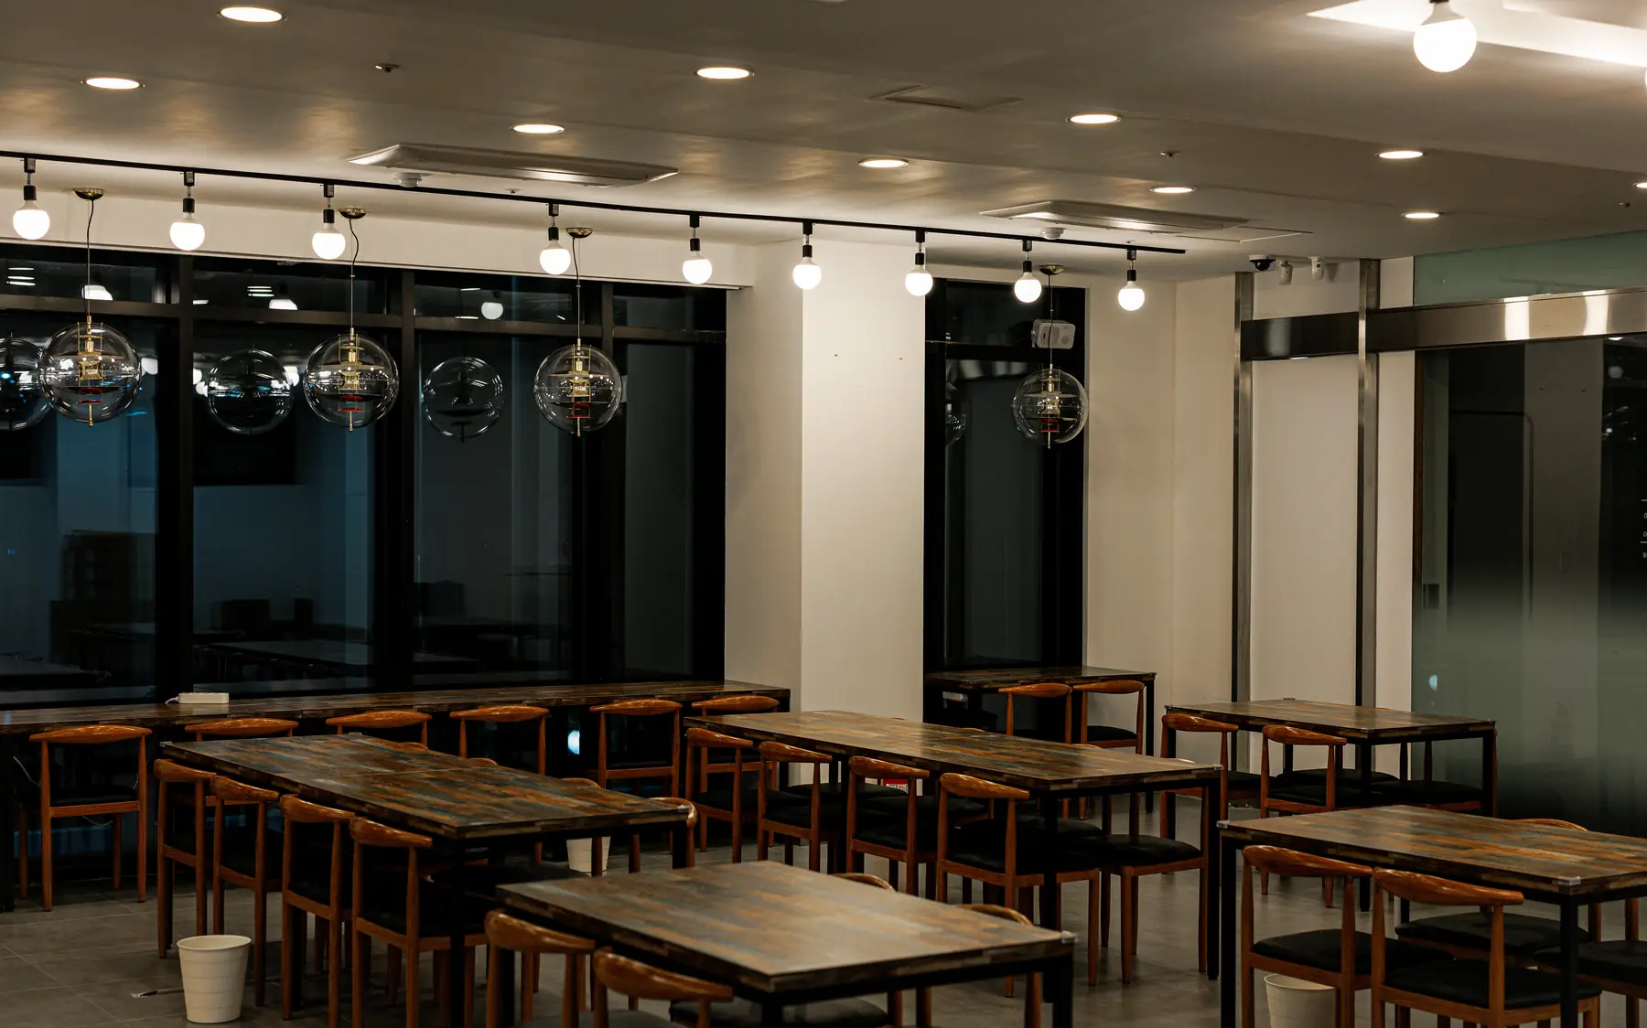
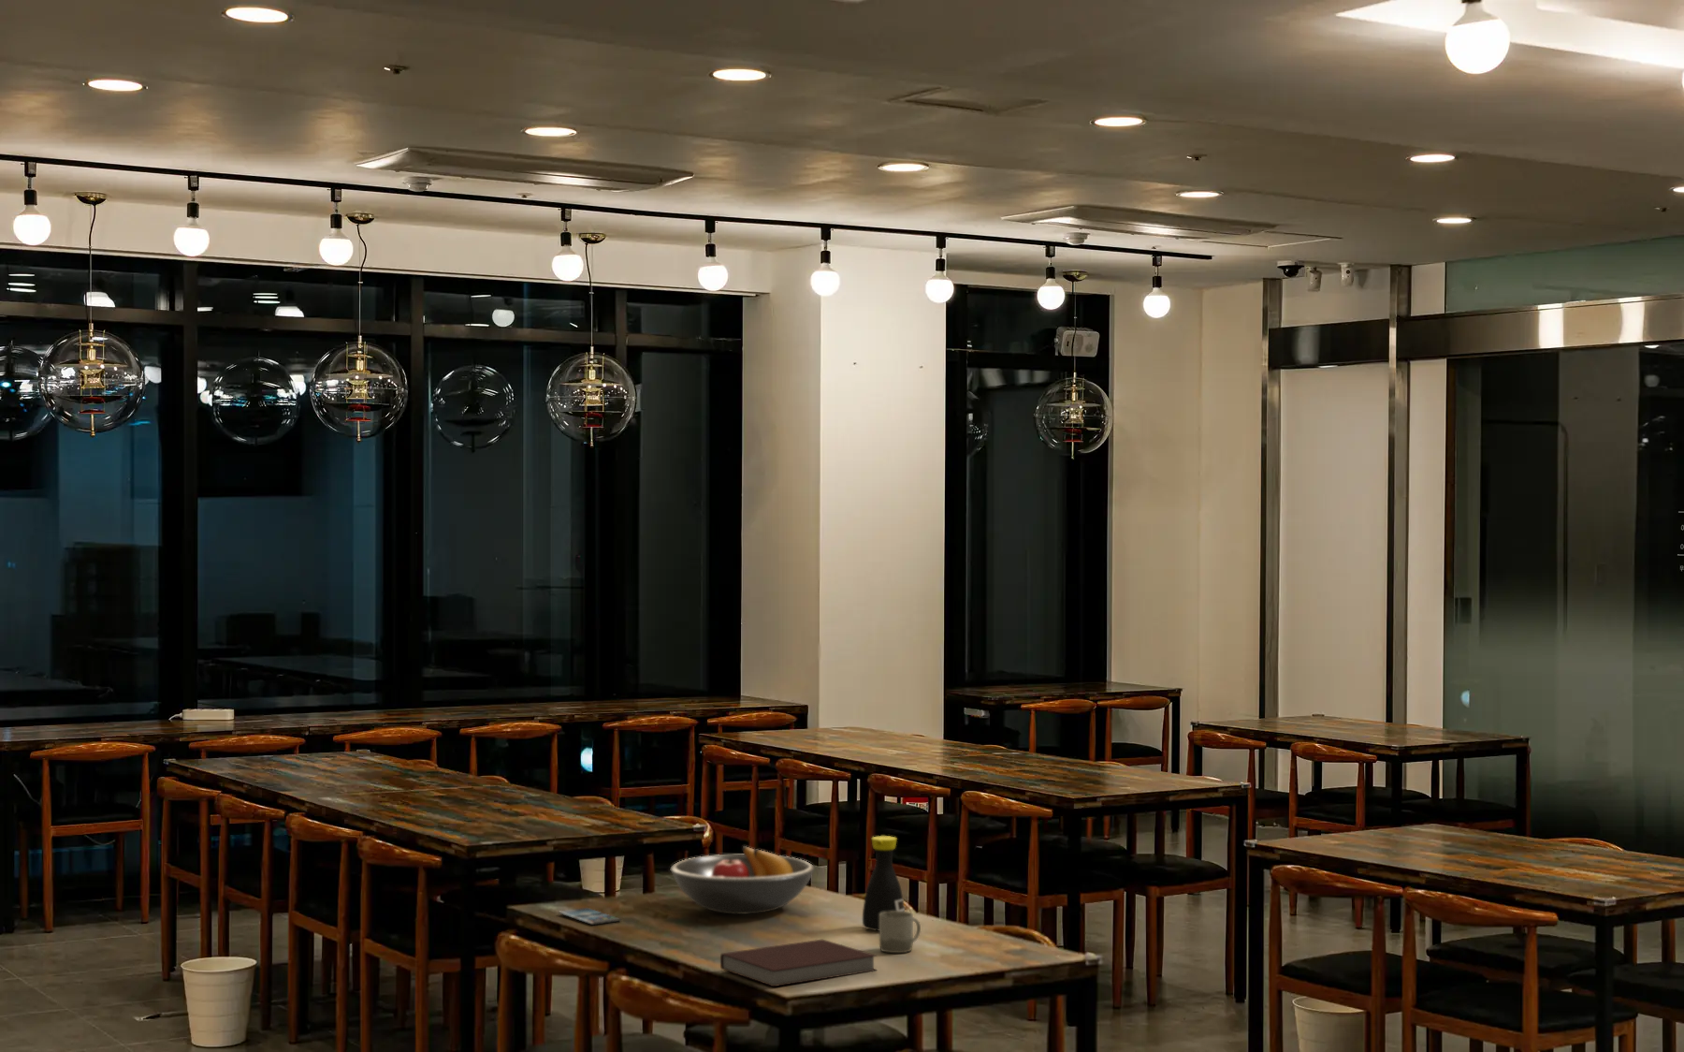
+ notebook [720,939,877,988]
+ bottle [861,835,906,931]
+ smartphone [557,907,623,926]
+ cup [878,910,922,954]
+ fruit bowl [669,845,815,914]
